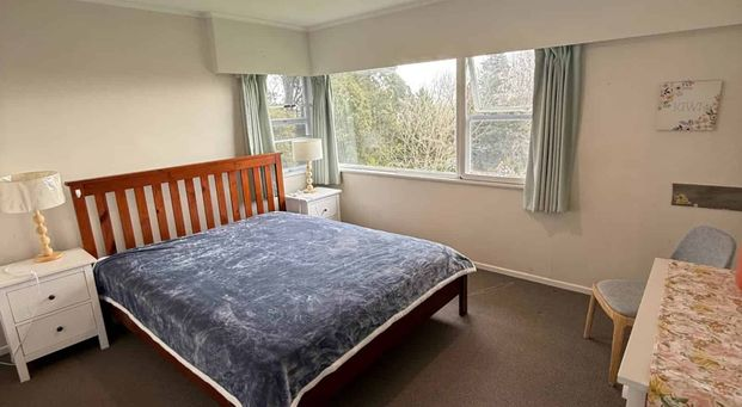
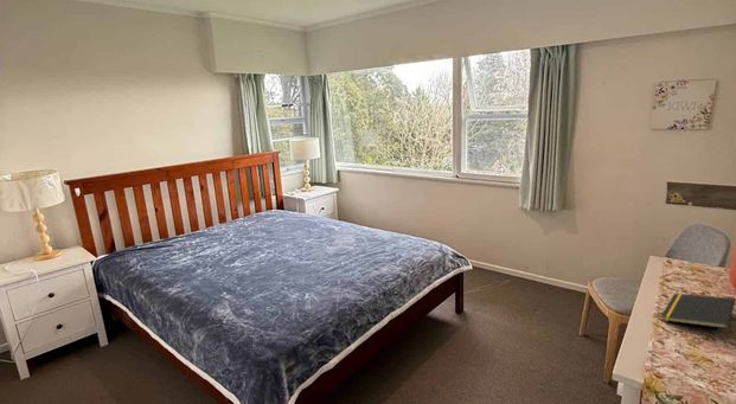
+ notepad [660,293,736,329]
